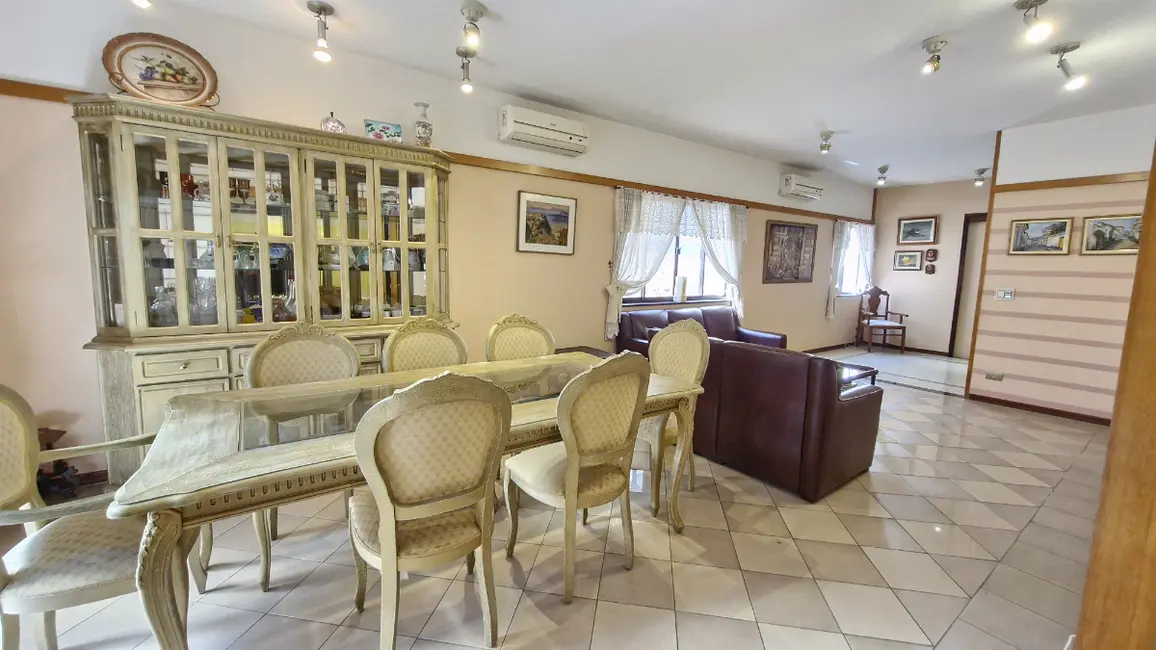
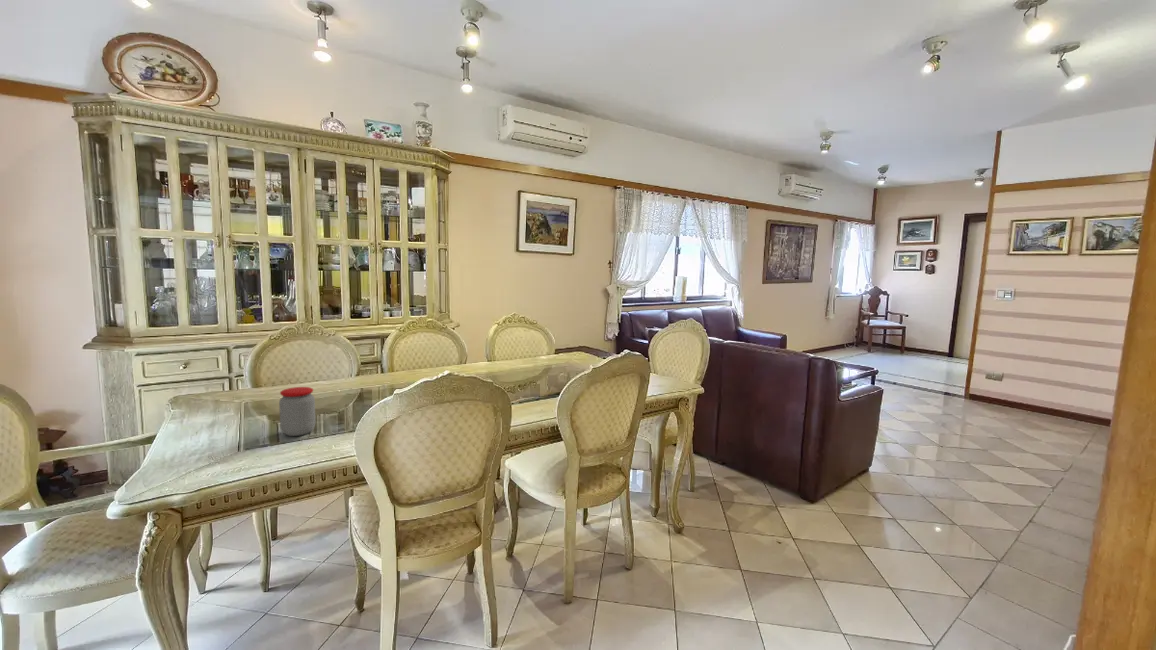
+ jar [278,386,316,437]
